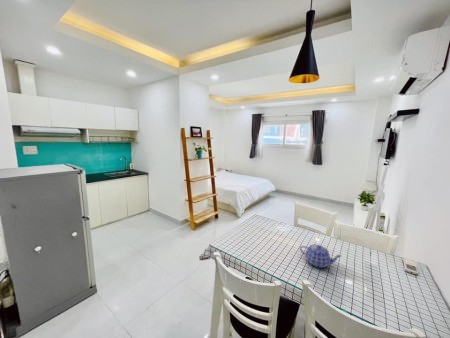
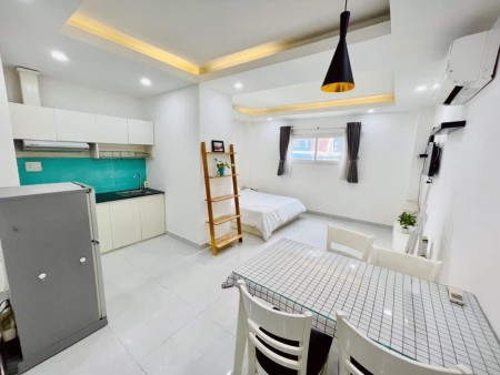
- teapot [299,244,343,269]
